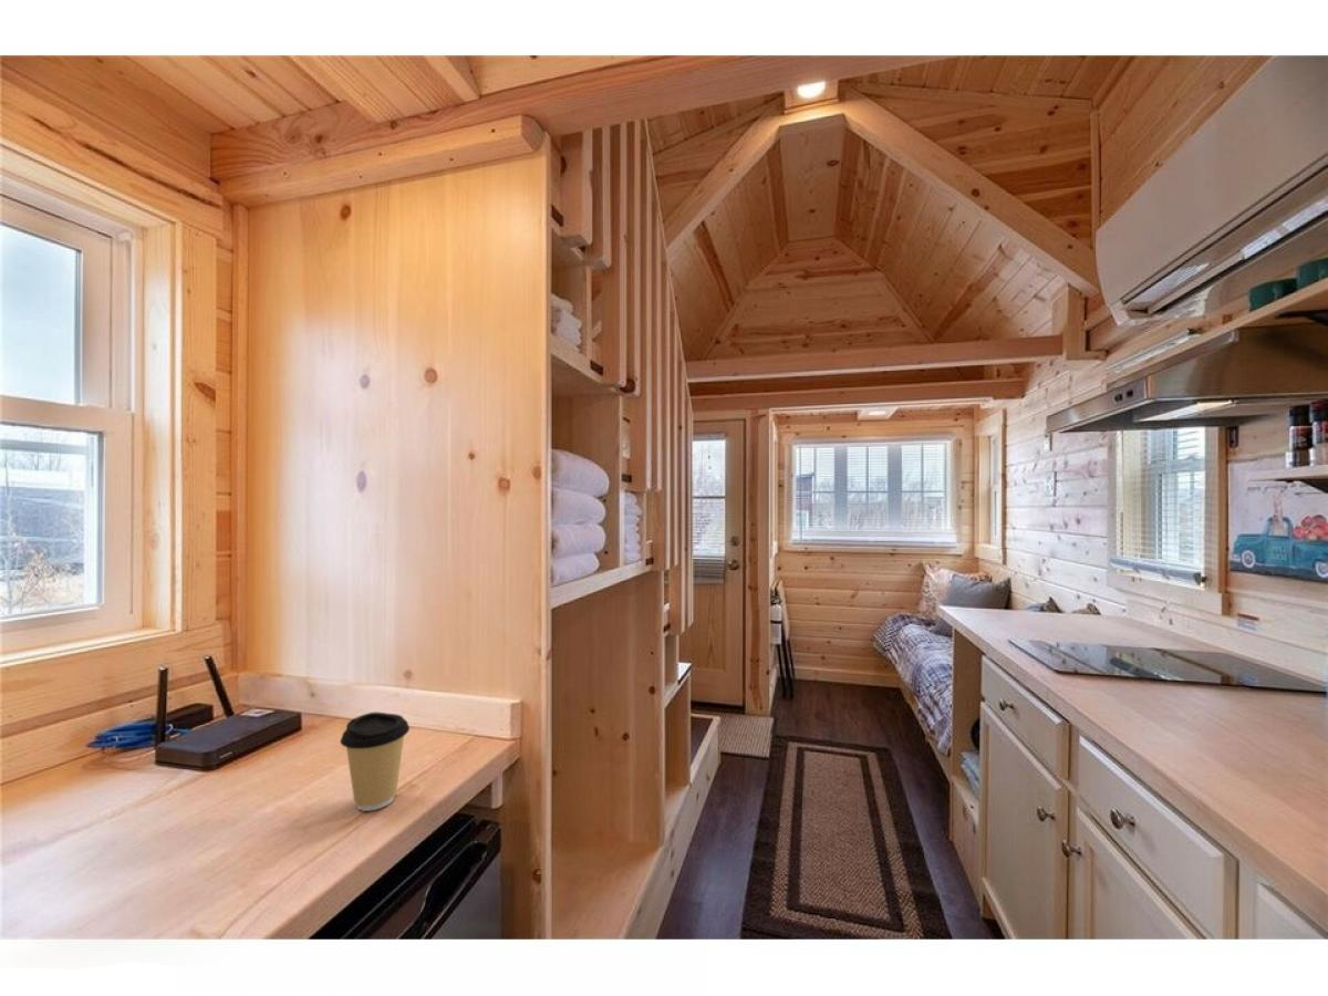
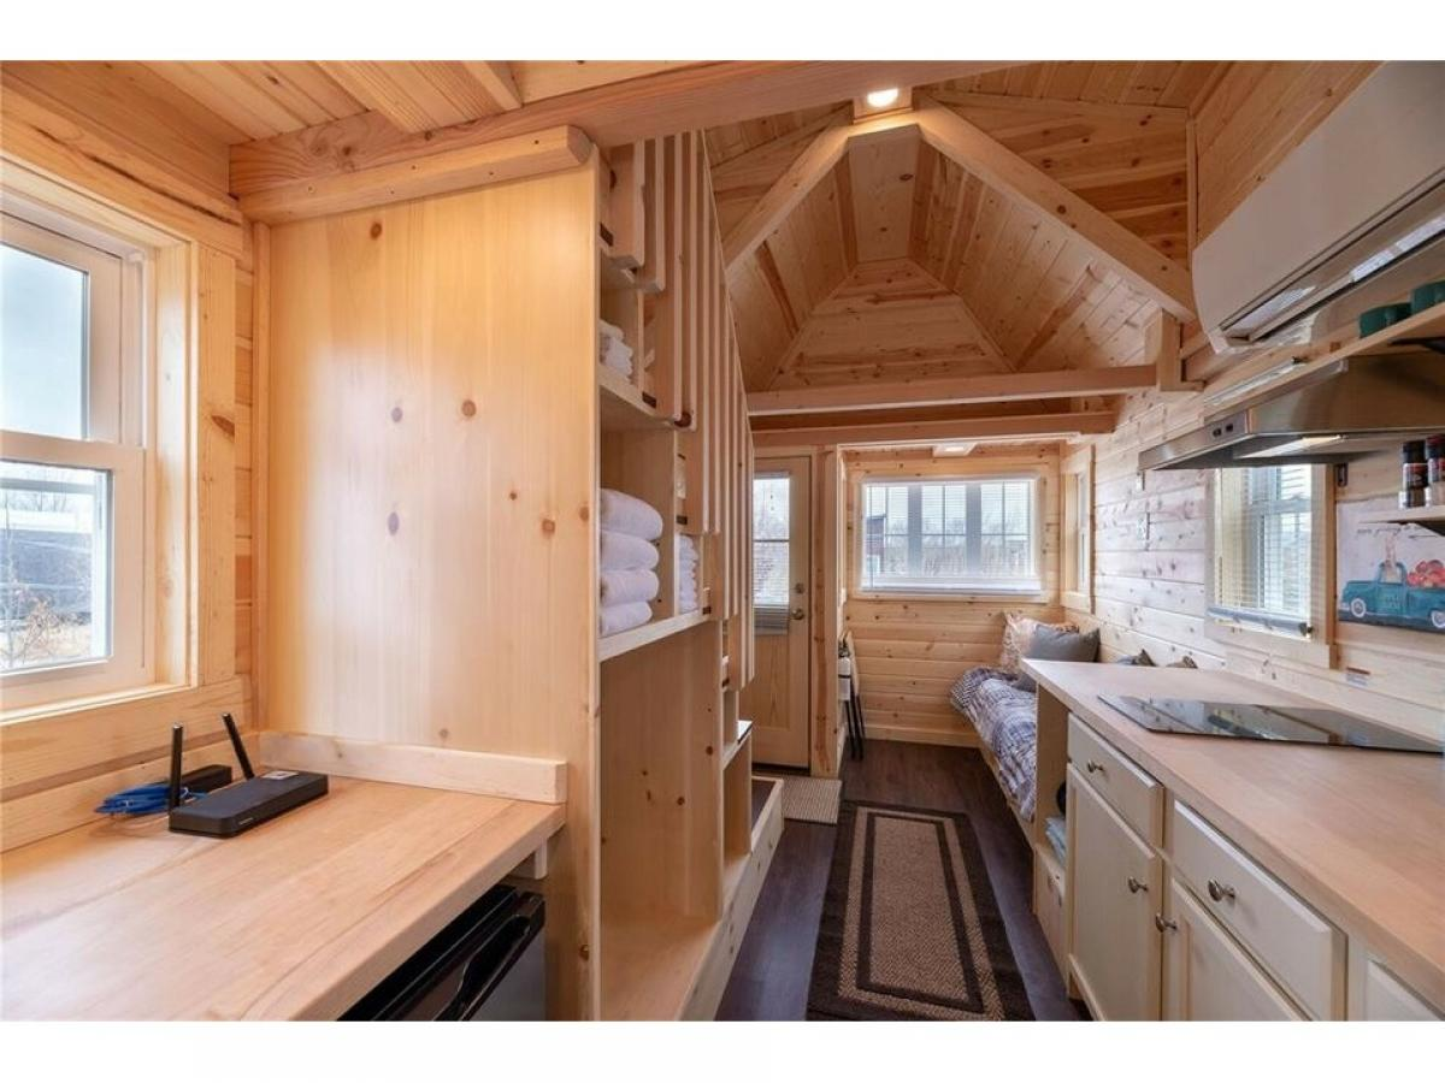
- coffee cup [339,712,411,812]
